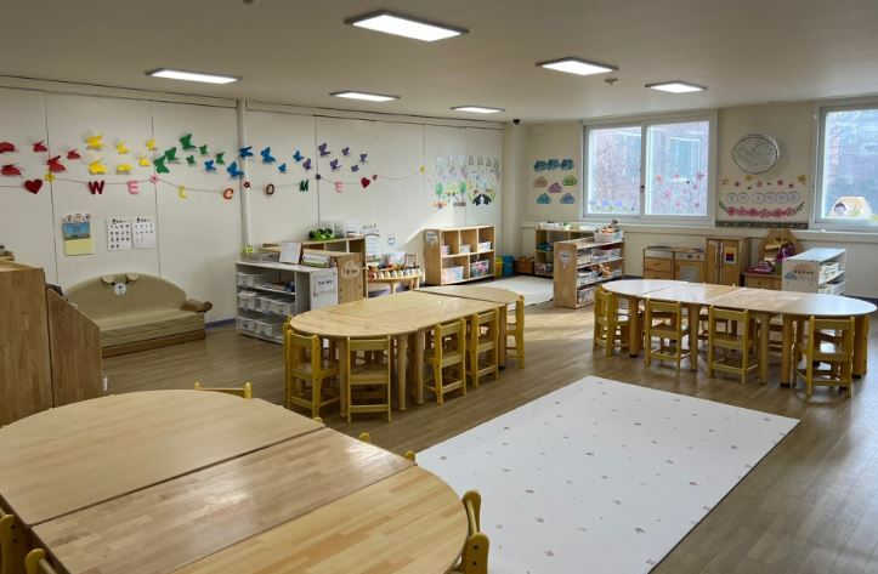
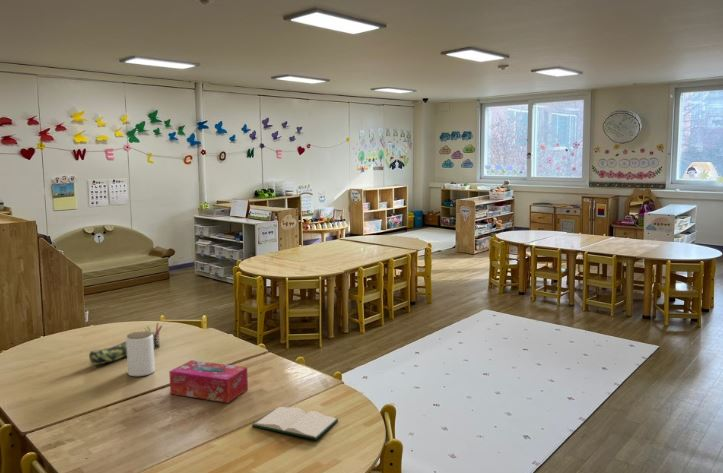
+ tissue box [168,359,249,404]
+ pen holder [144,322,163,350]
+ pencil case [88,340,127,366]
+ jar [125,330,156,377]
+ hardback book [251,406,339,441]
